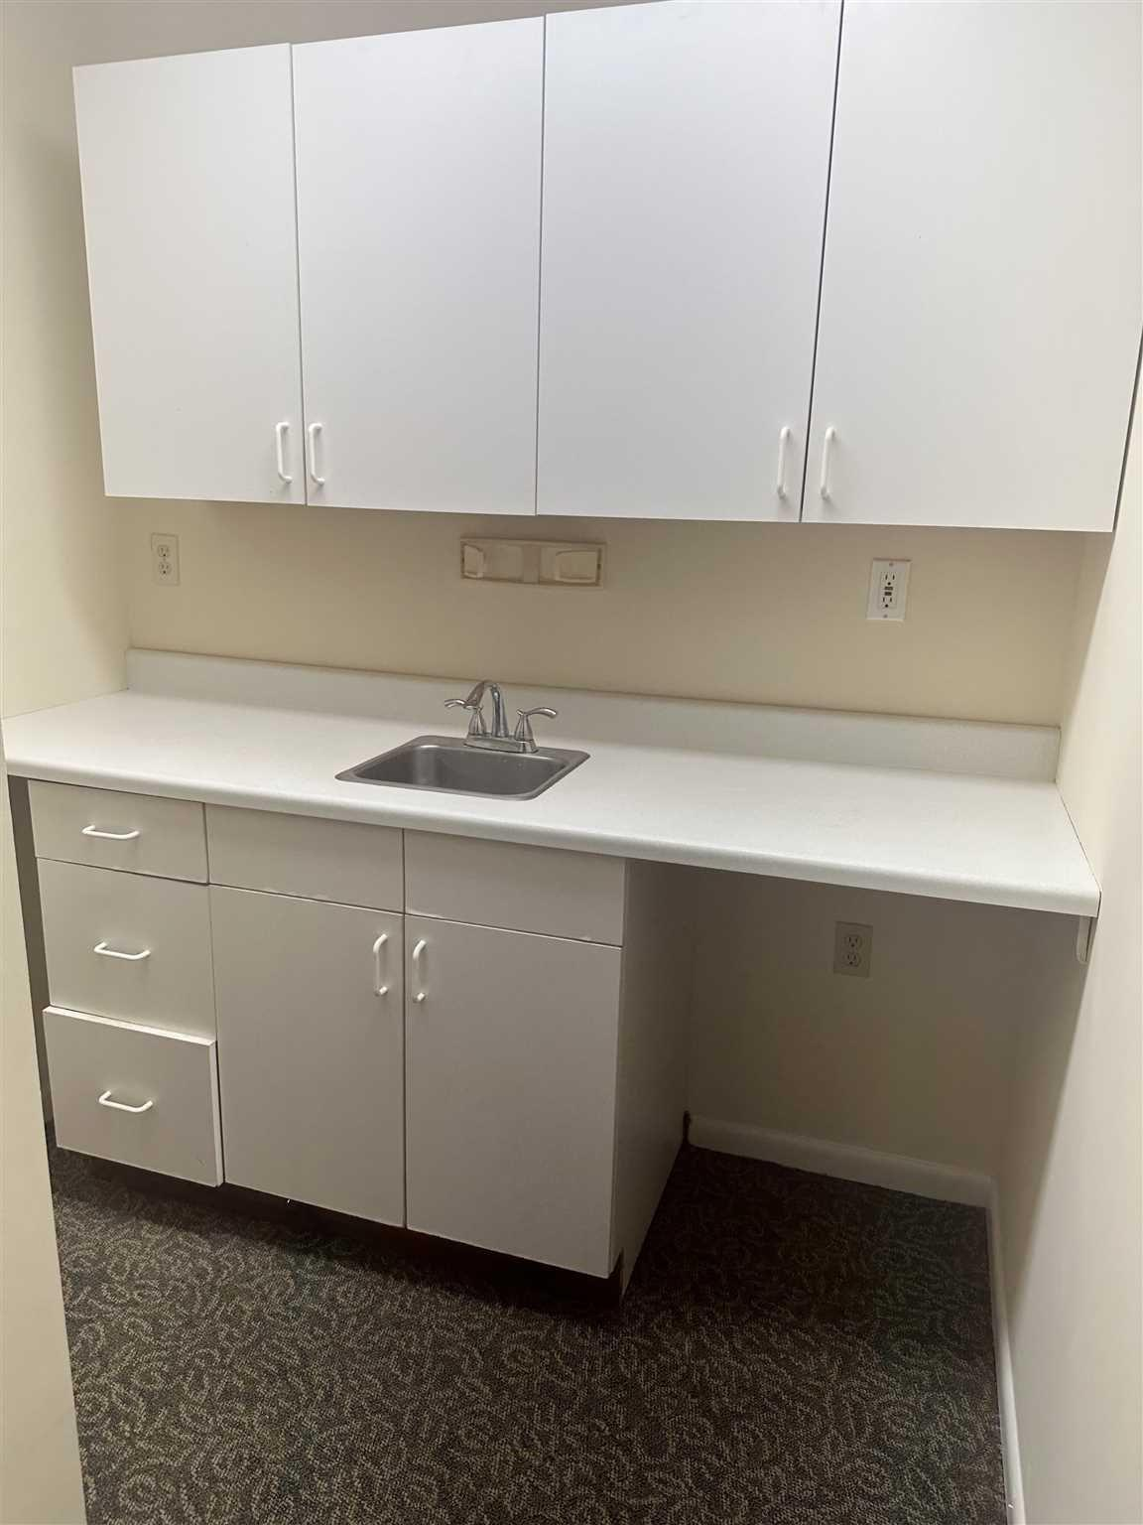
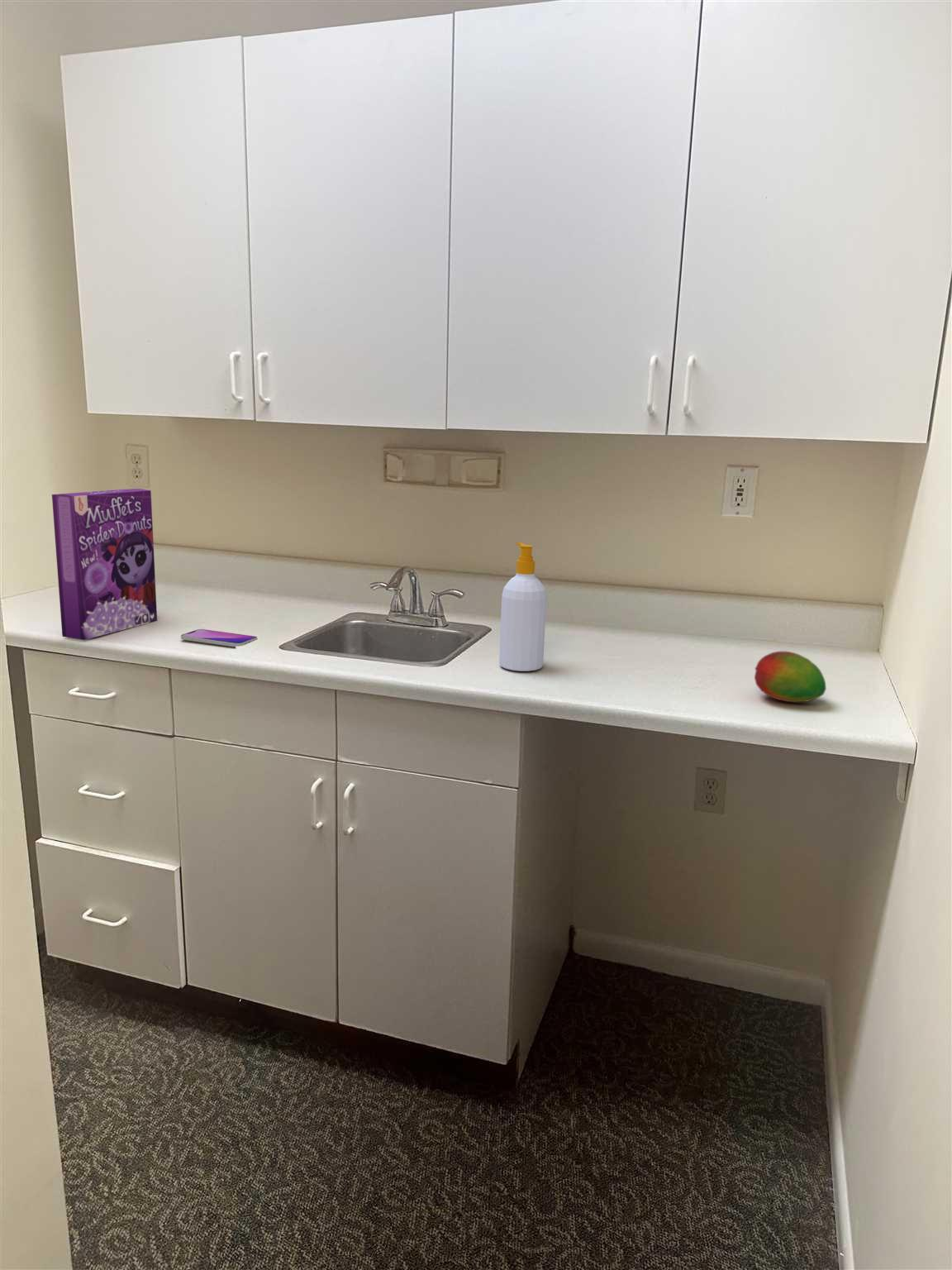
+ smartphone [180,628,258,647]
+ fruit [754,651,827,704]
+ soap bottle [498,542,547,672]
+ cereal box [51,488,158,641]
